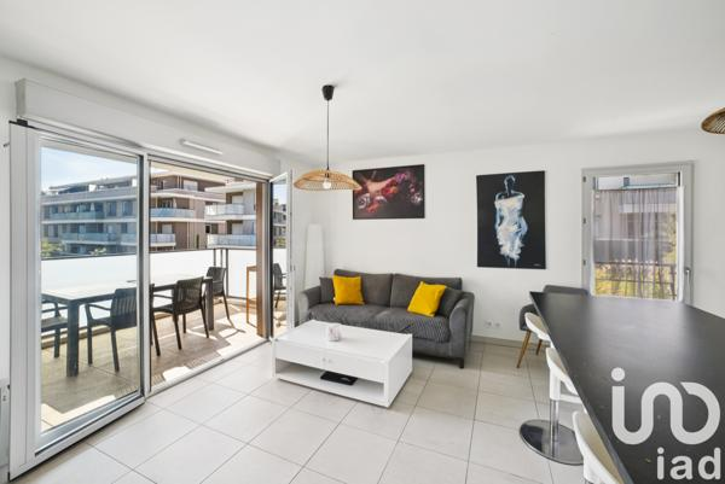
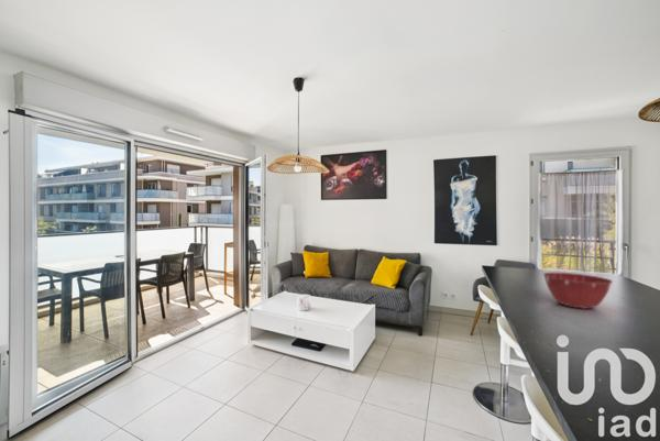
+ mixing bowl [542,272,614,310]
